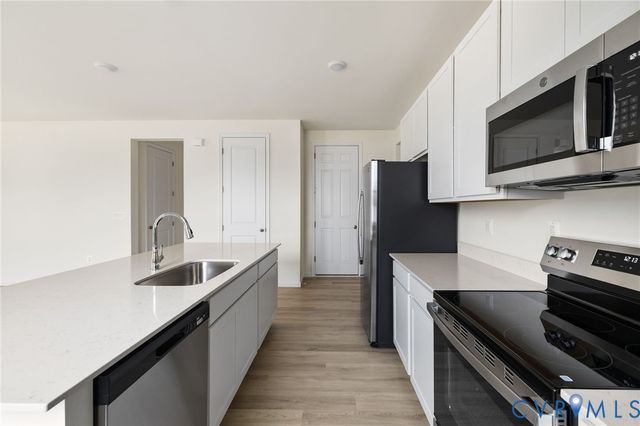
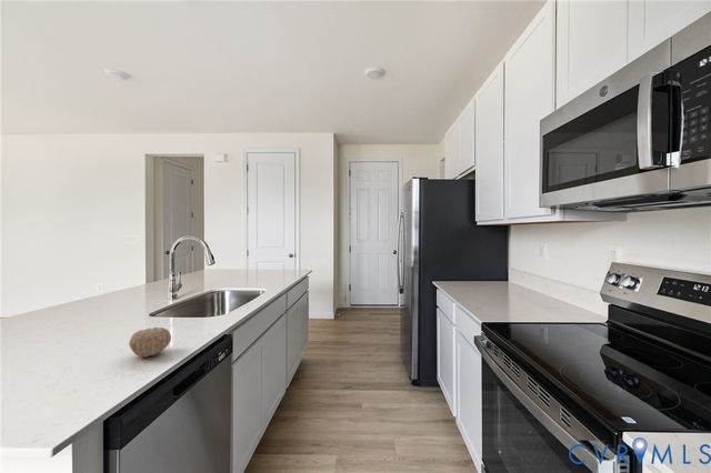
+ fruit [128,326,172,359]
